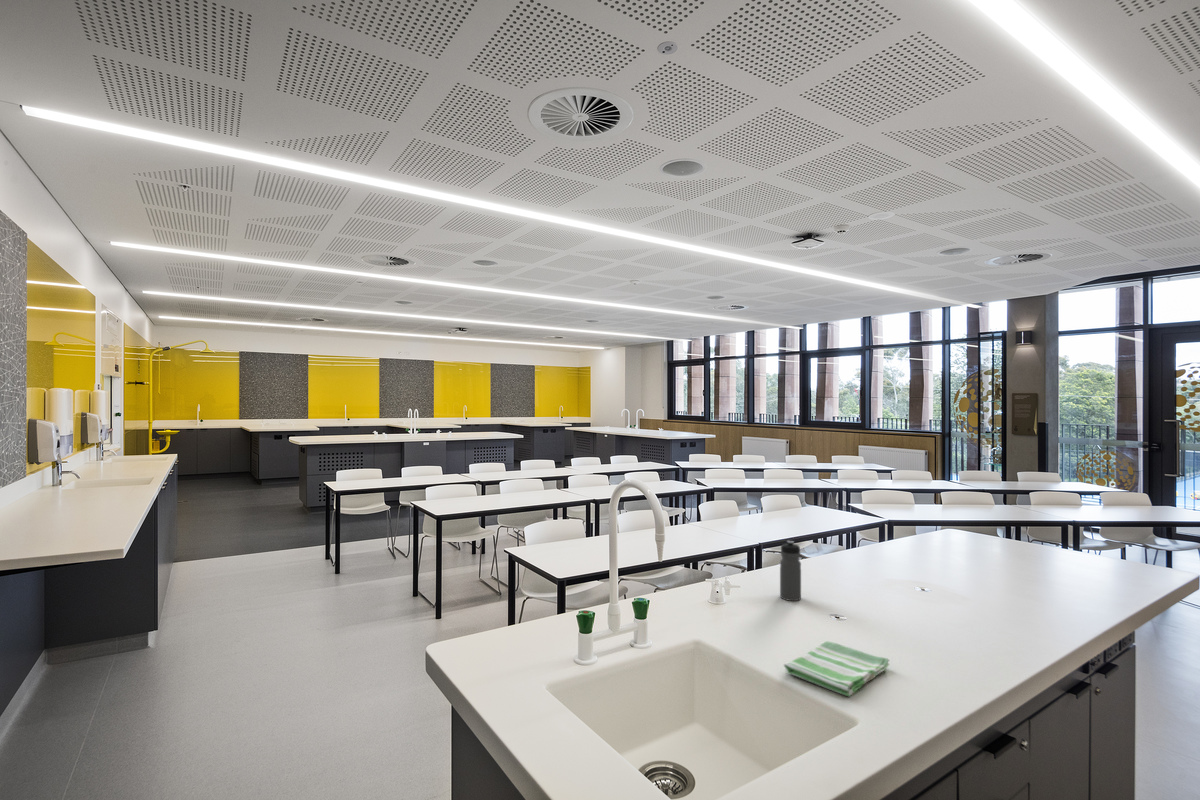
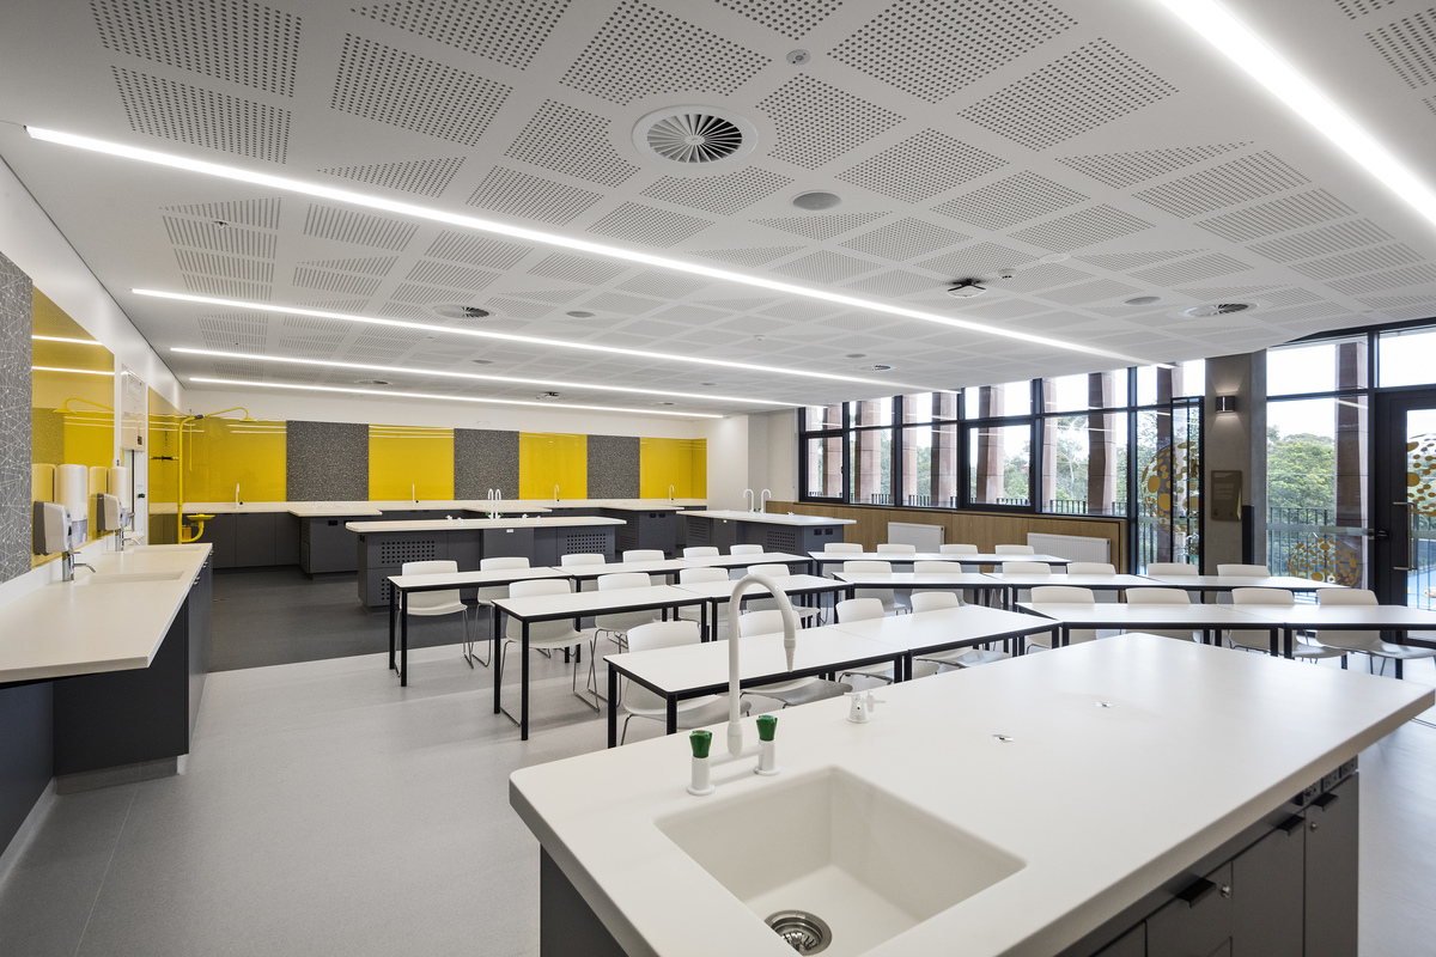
- dish towel [783,640,891,698]
- water bottle [779,540,802,602]
